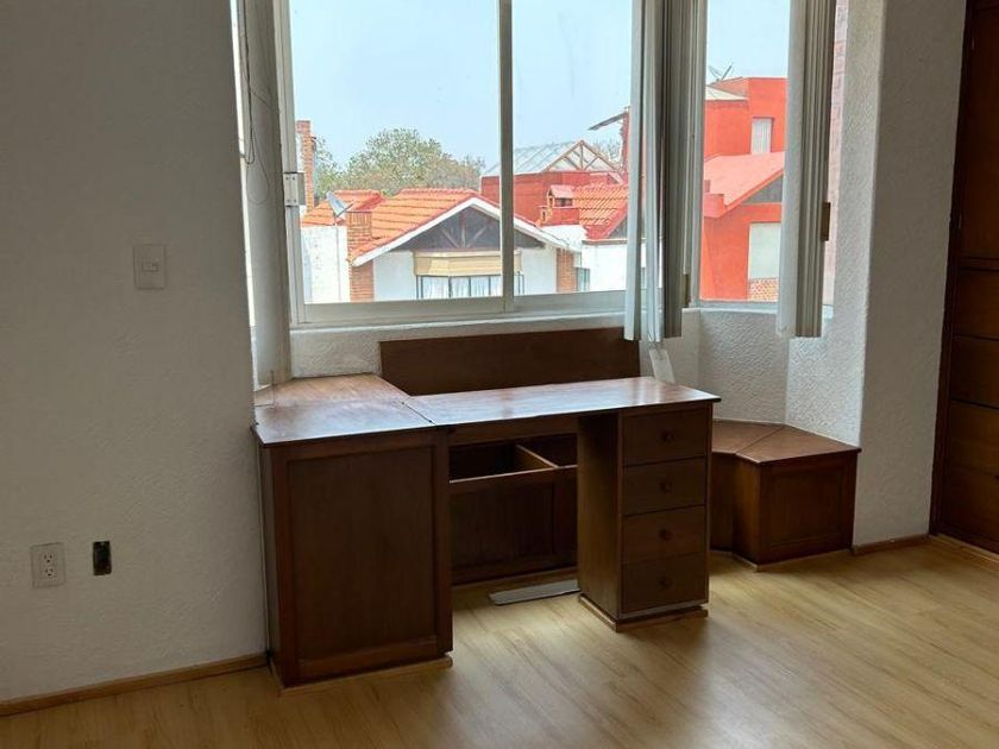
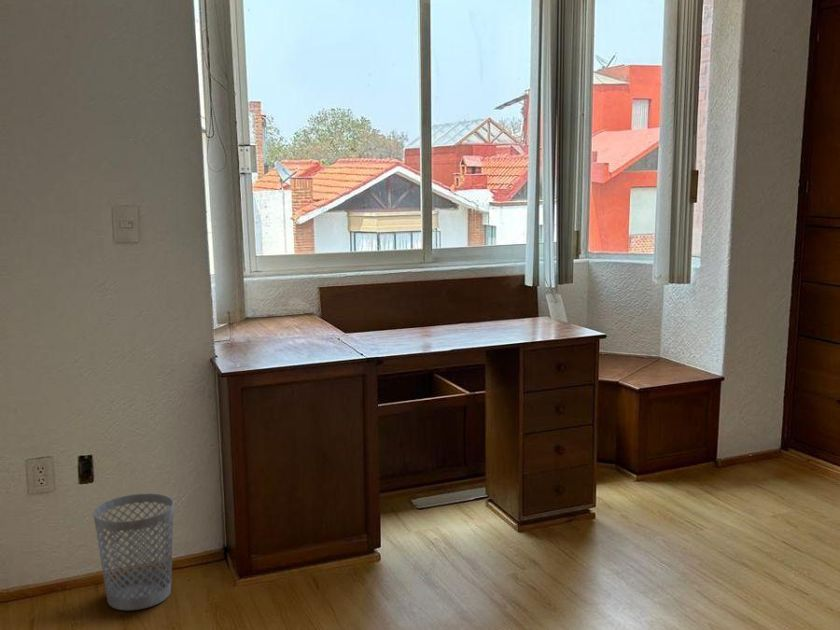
+ wastebasket [92,492,175,611]
